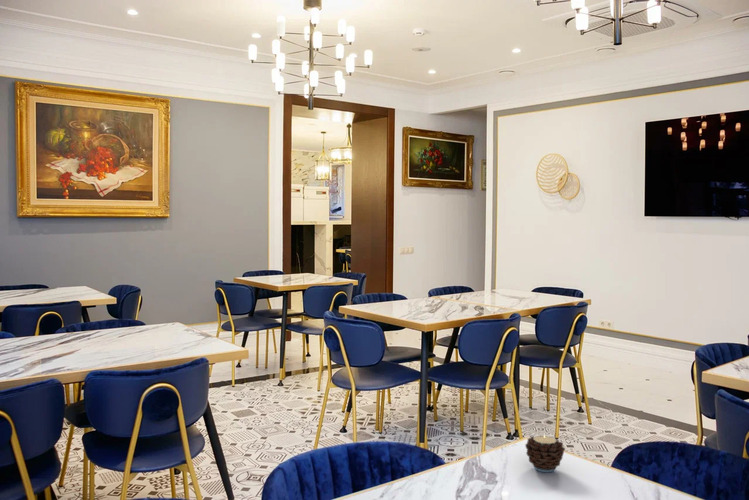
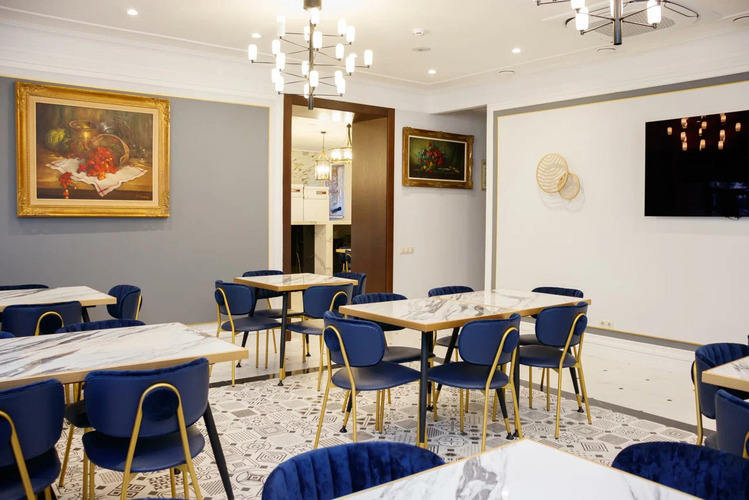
- candle [524,432,566,473]
